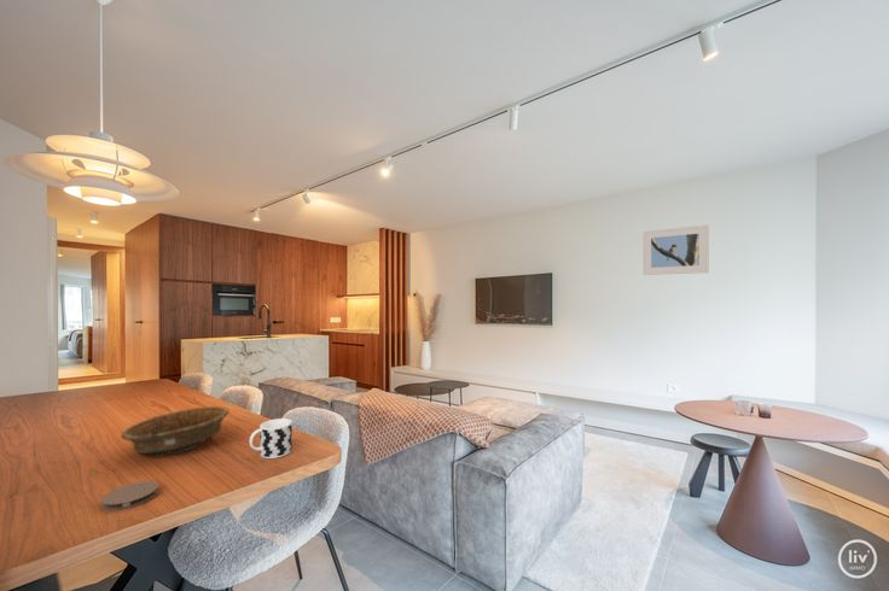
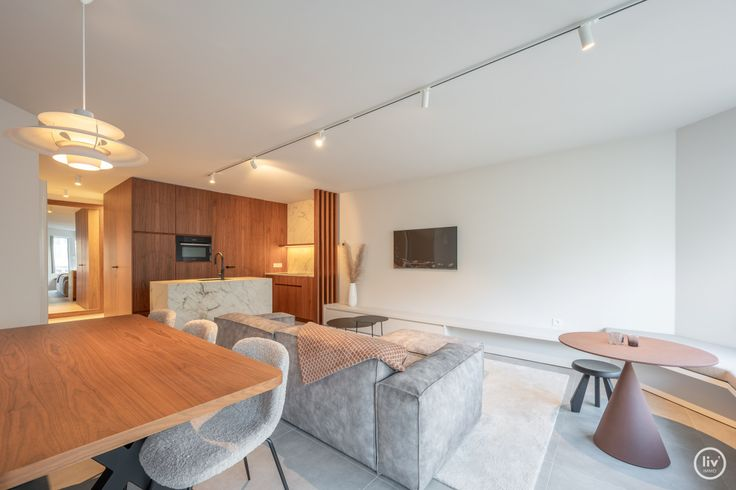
- coaster [100,480,159,511]
- cup [249,417,294,460]
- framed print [643,224,710,276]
- decorative bowl [120,405,231,457]
